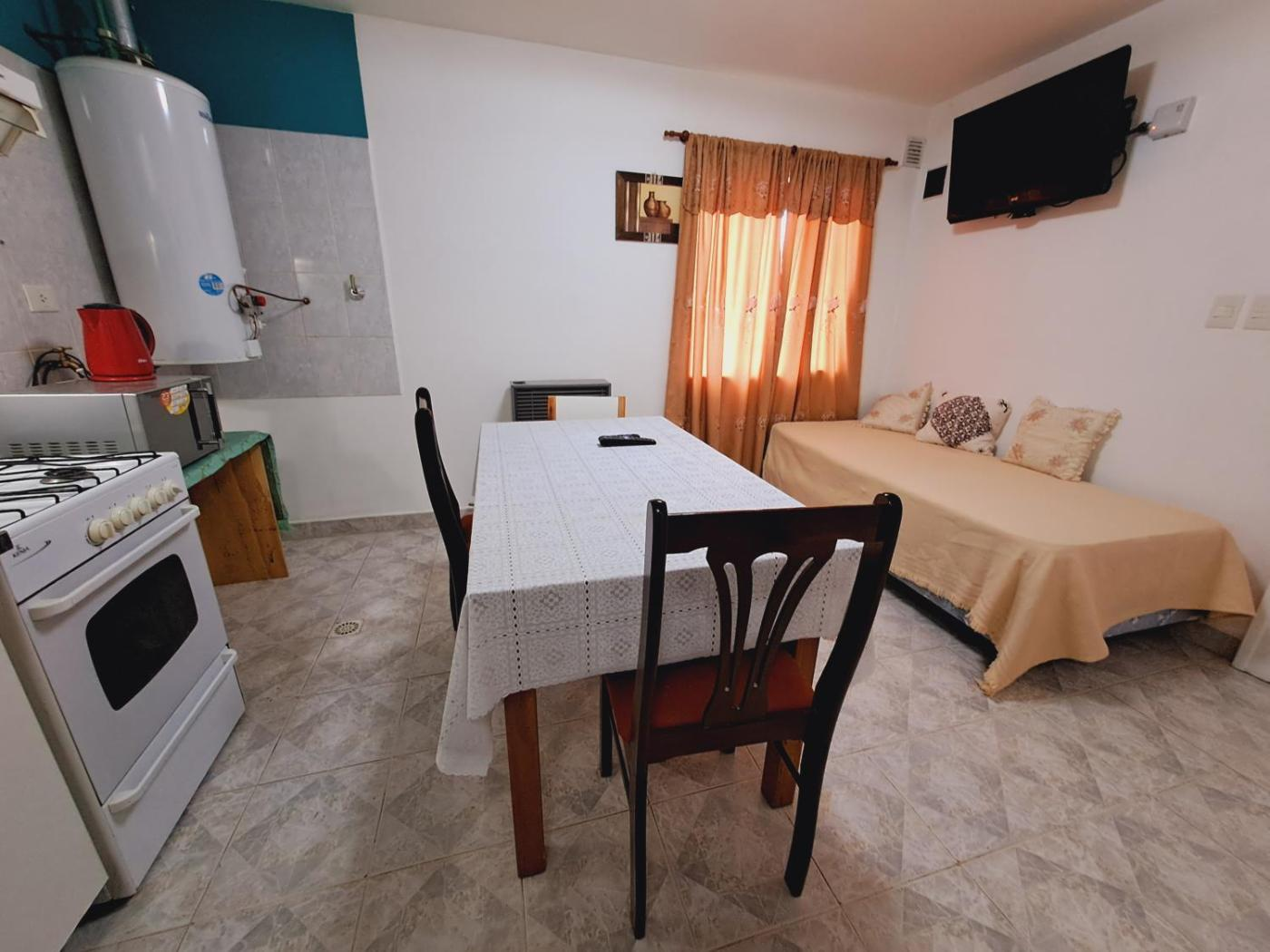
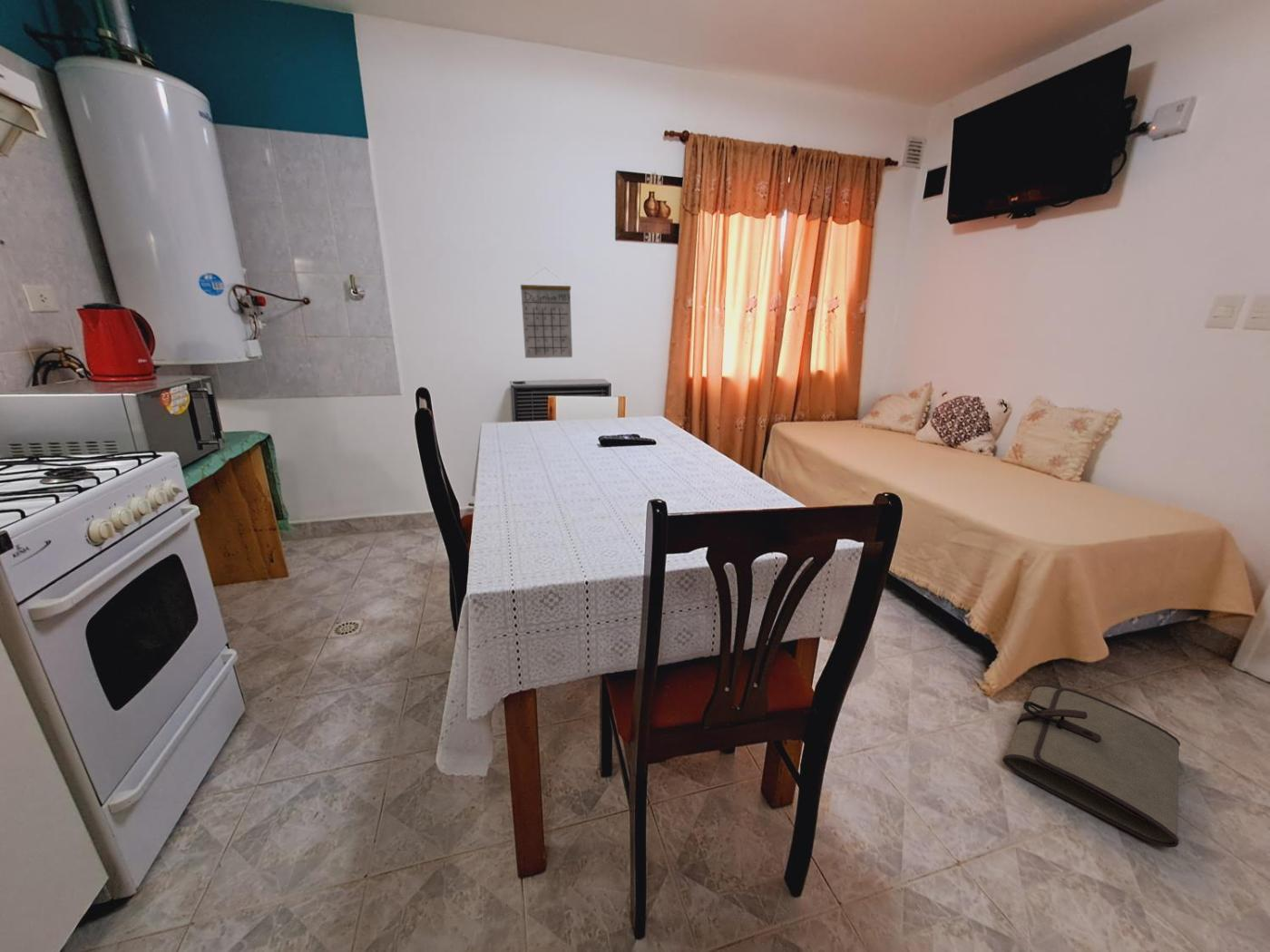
+ tool roll [1001,684,1181,849]
+ calendar [520,267,573,359]
